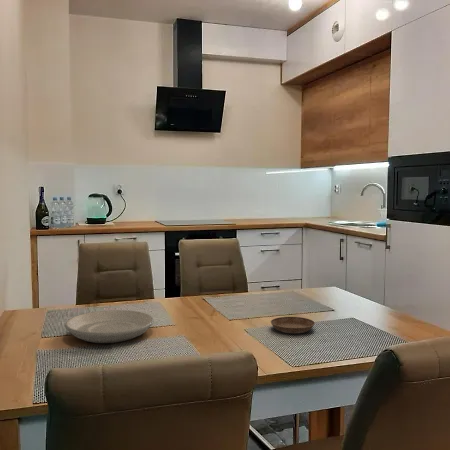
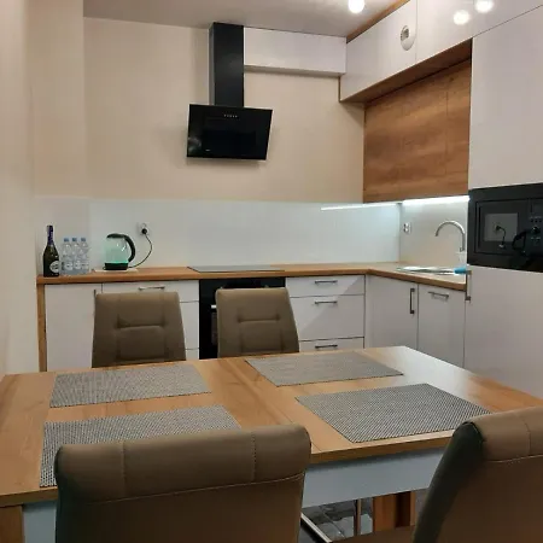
- saucer [270,316,316,335]
- plate [64,309,155,344]
